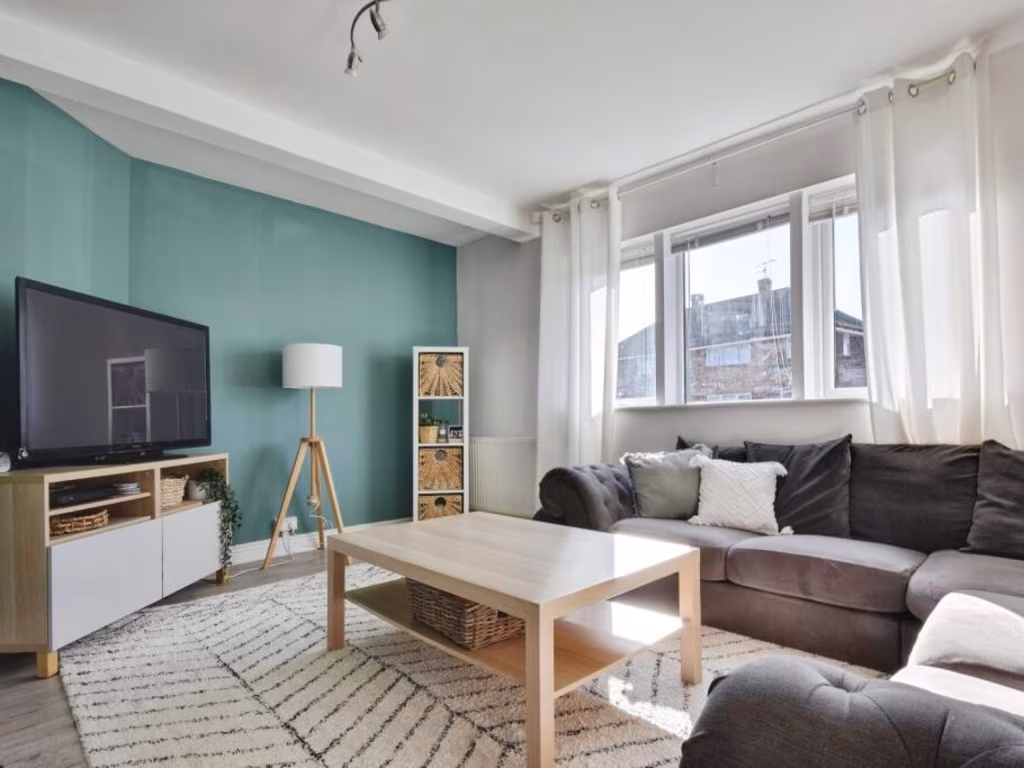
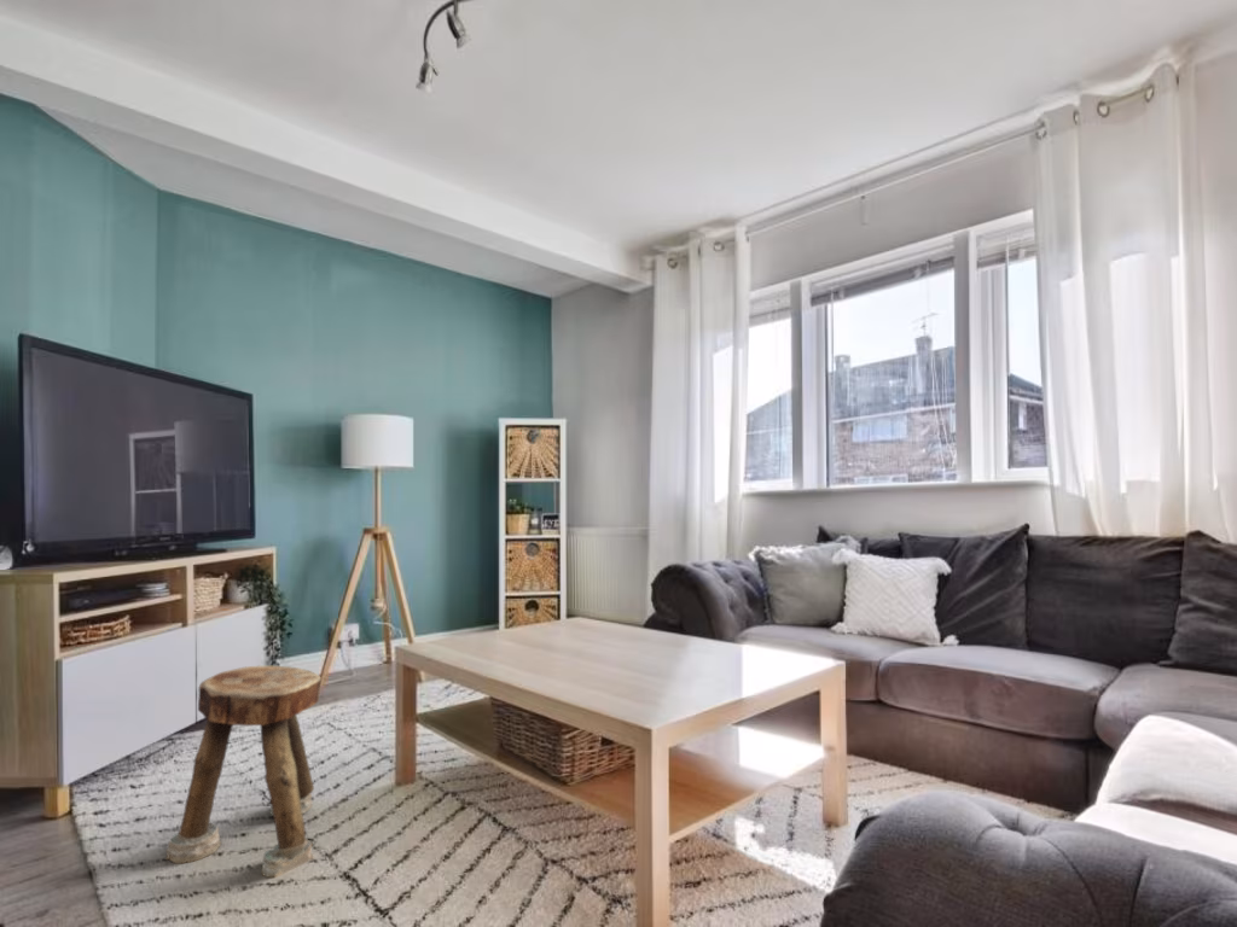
+ stool [165,664,323,879]
